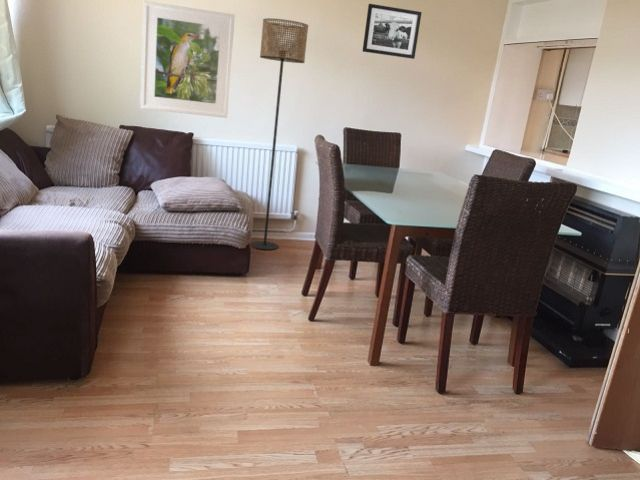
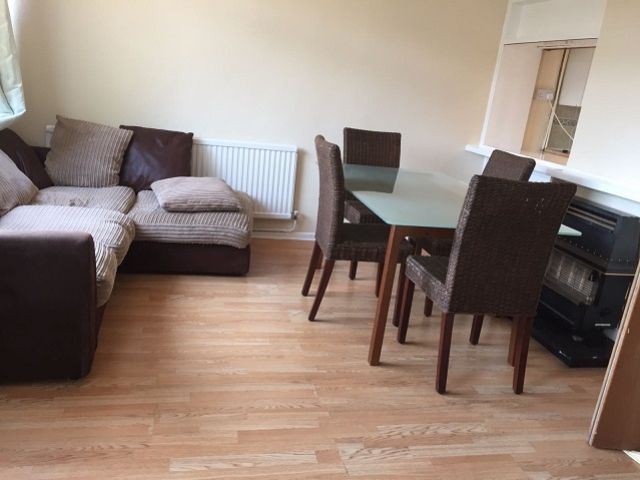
- picture frame [362,3,422,60]
- floor lamp [250,18,309,251]
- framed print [139,0,236,119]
